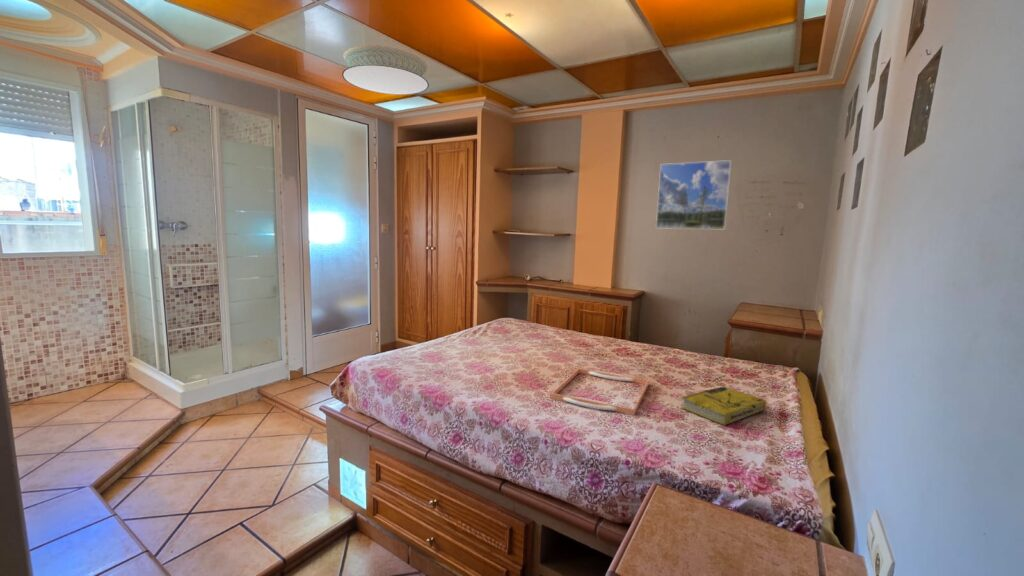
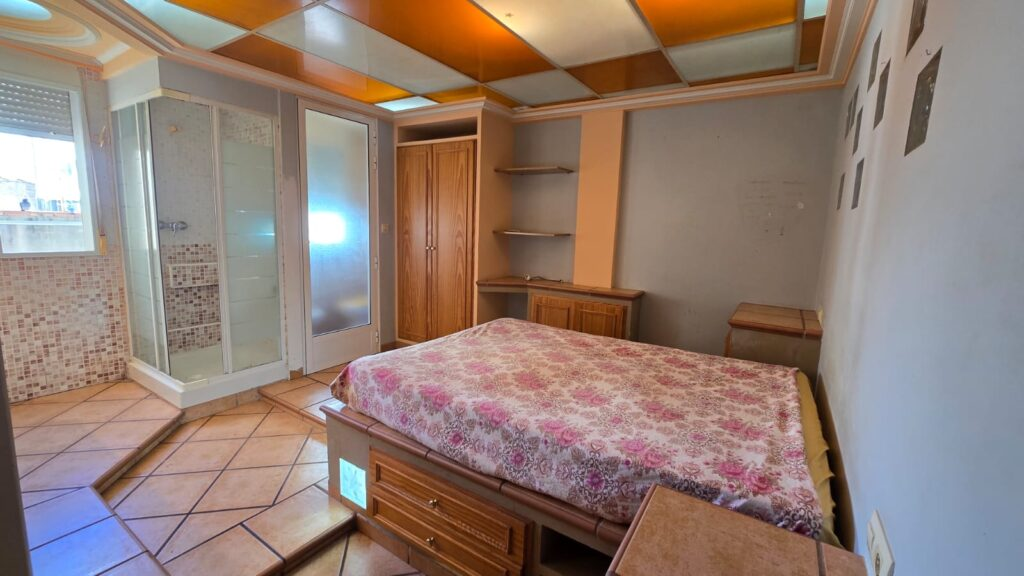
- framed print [655,159,732,230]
- serving tray [550,367,650,416]
- book [680,386,767,426]
- ceiling light [341,44,430,96]
